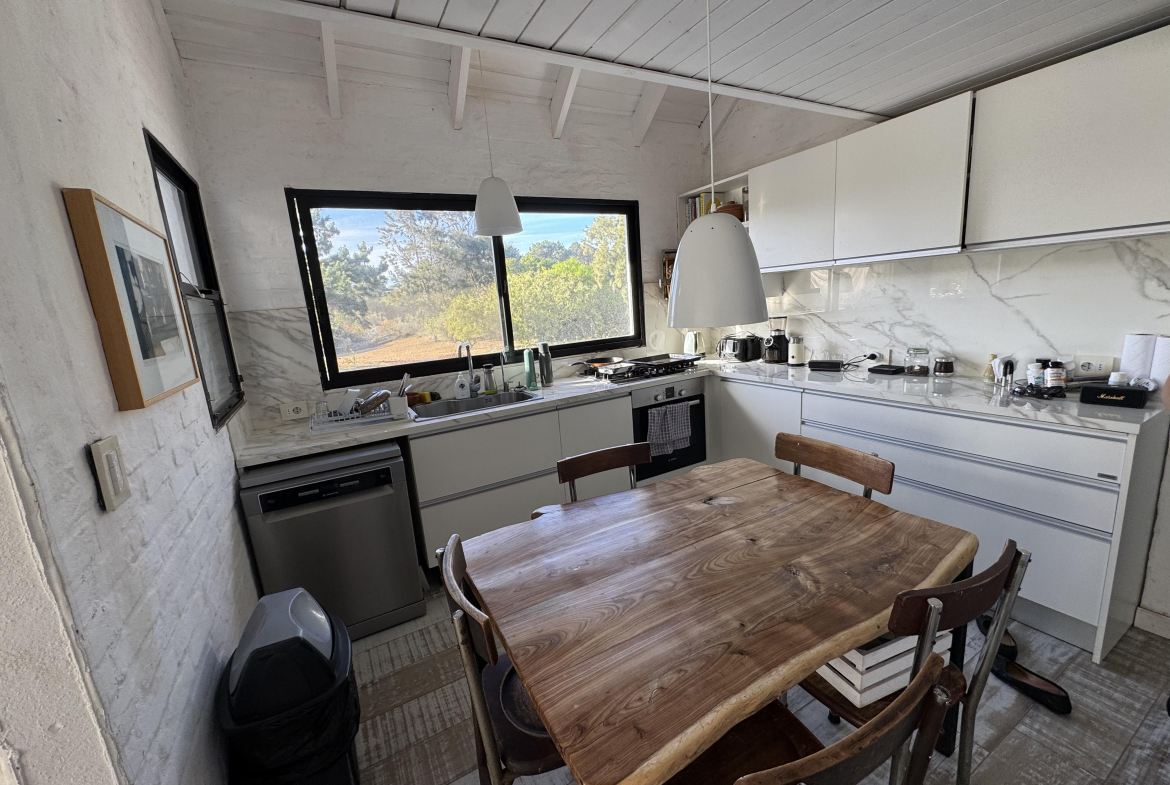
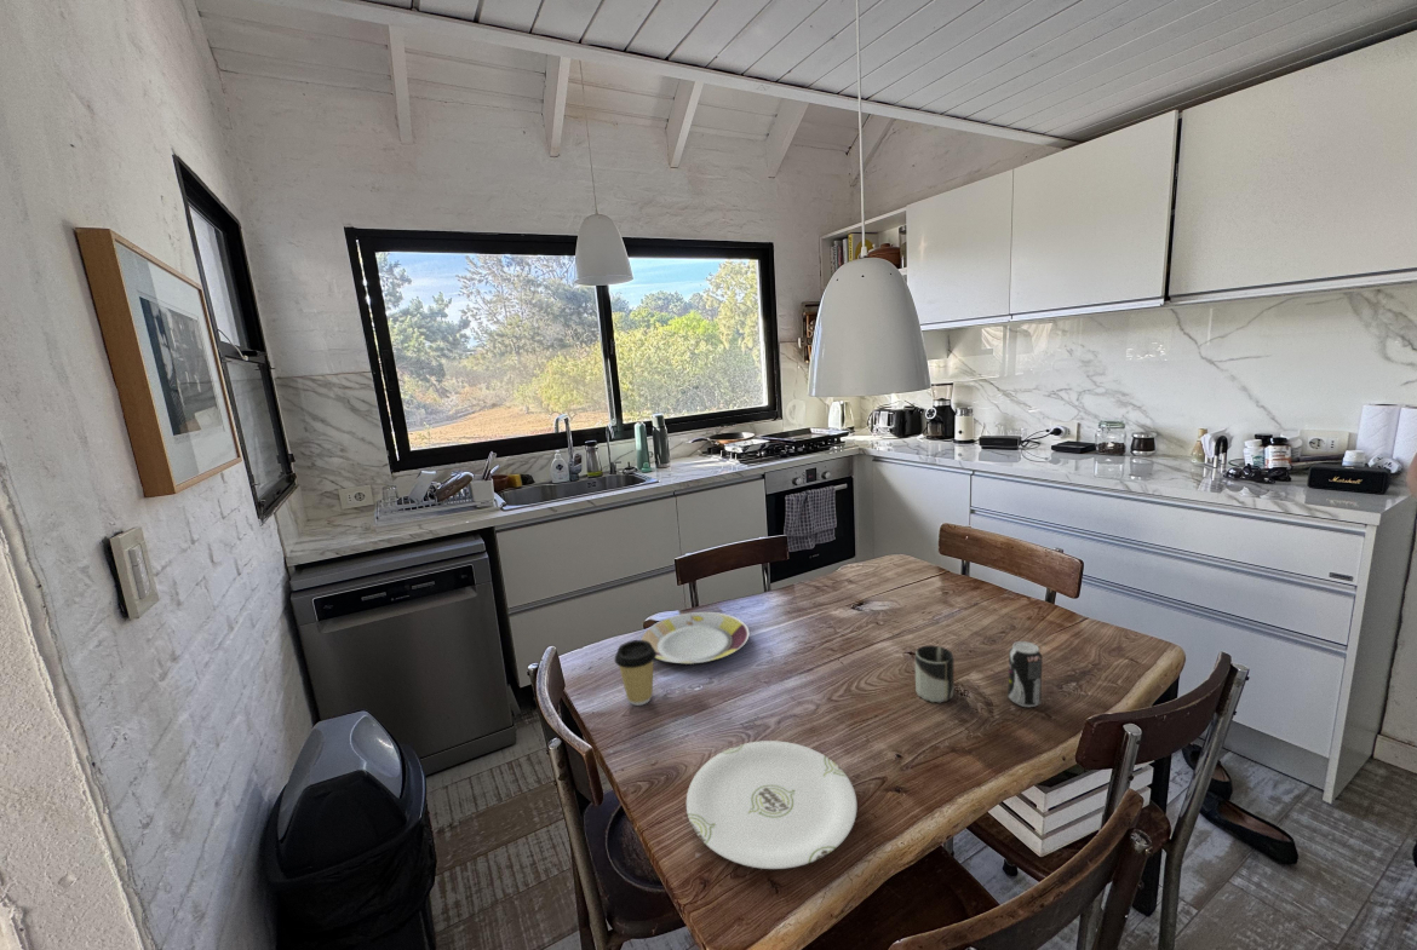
+ plate [641,611,751,666]
+ coffee cup [613,639,656,707]
+ plate [685,739,859,870]
+ cup [914,644,956,704]
+ beverage can [1006,640,1043,708]
